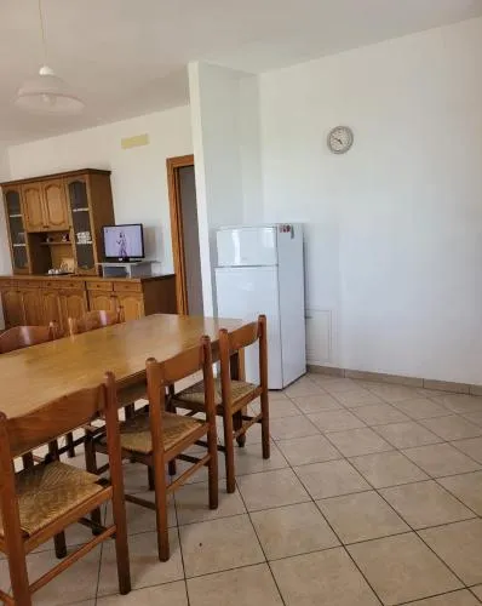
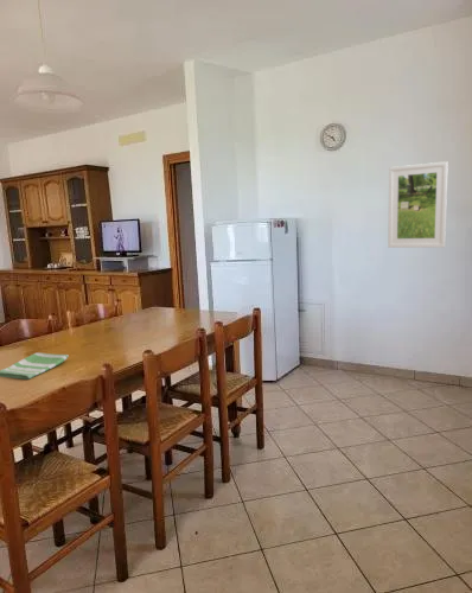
+ dish towel [0,351,70,381]
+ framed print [387,160,449,249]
